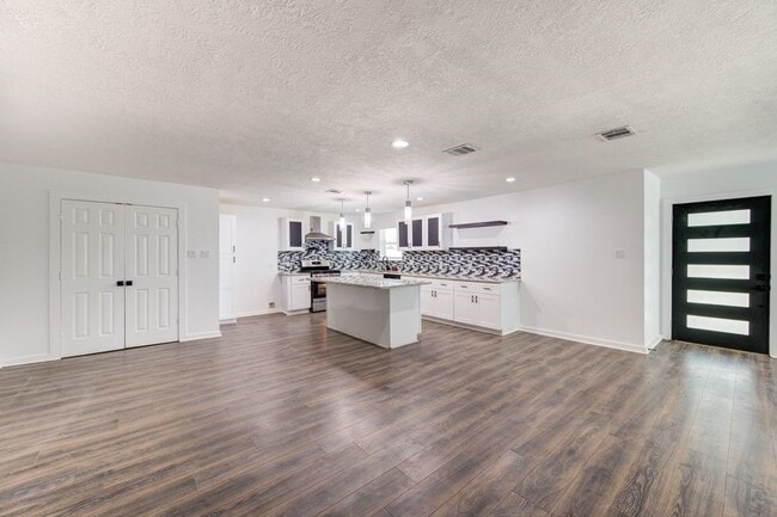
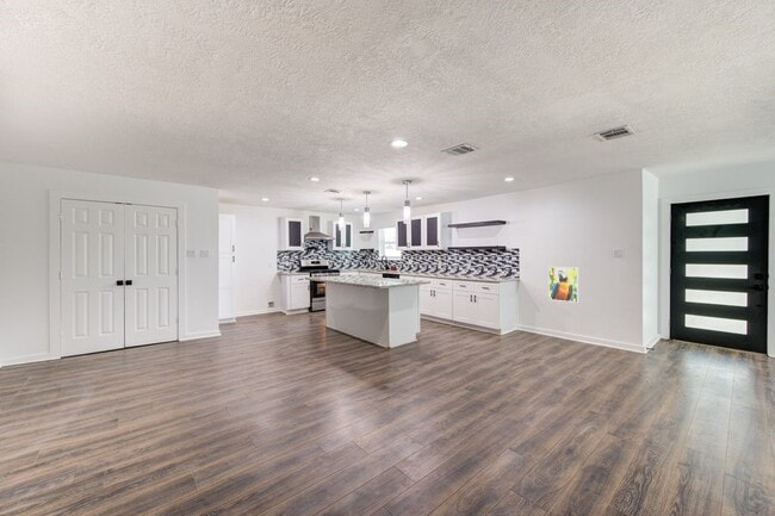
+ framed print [547,266,579,304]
